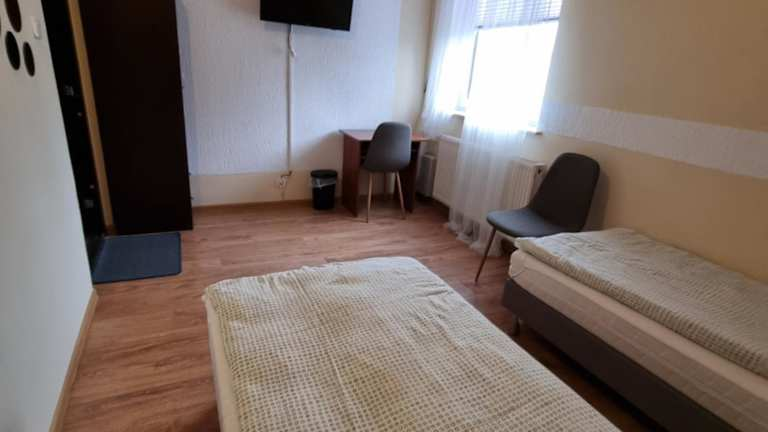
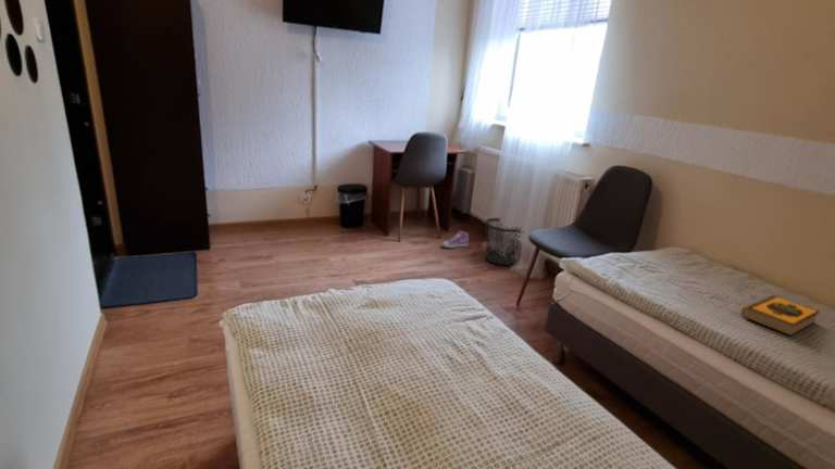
+ hardback book [740,294,821,337]
+ sneaker [440,229,470,249]
+ wastebasket [484,217,522,266]
